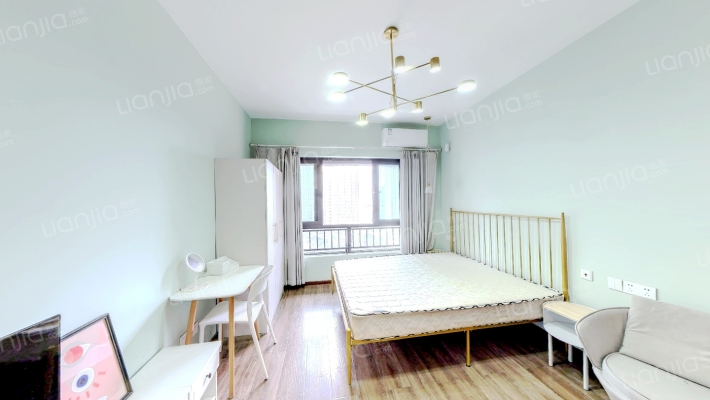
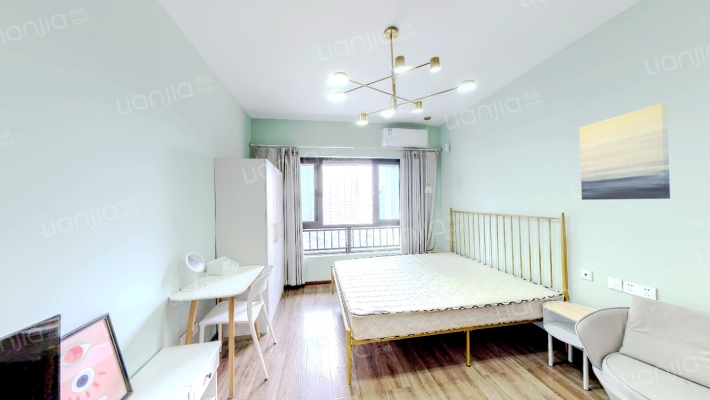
+ wall art [578,103,671,201]
